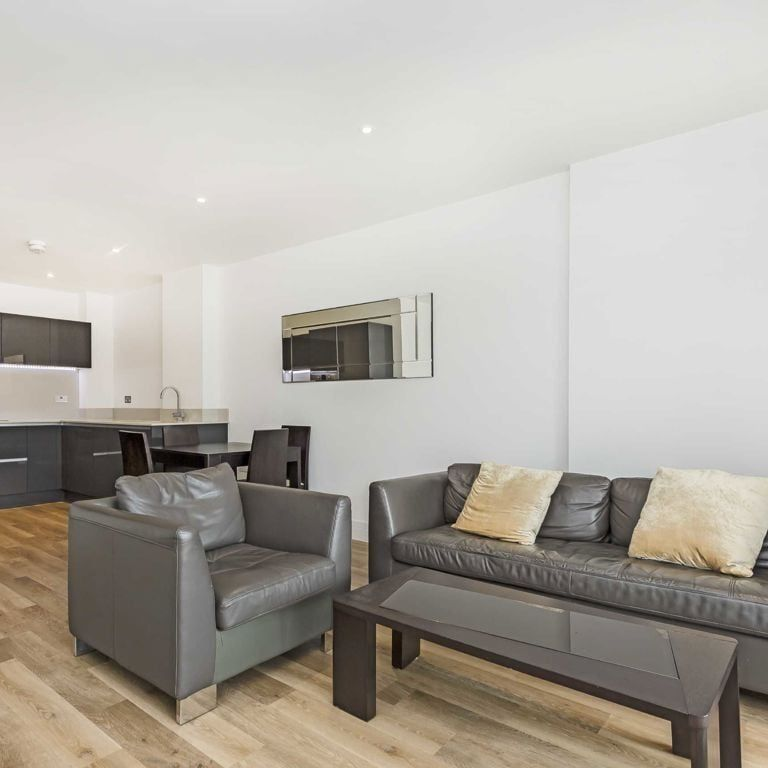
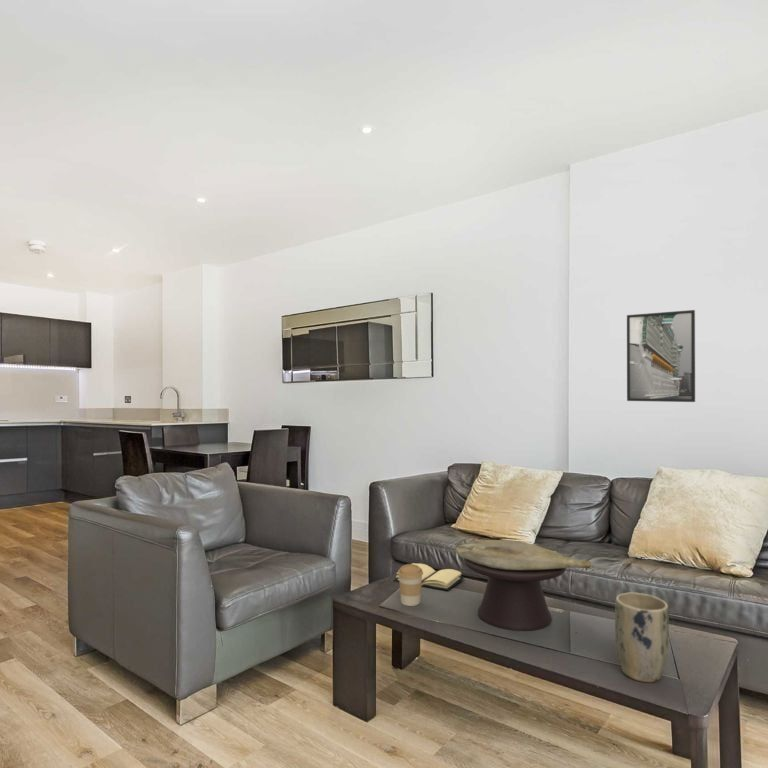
+ decorative bowl [455,539,592,632]
+ book [392,562,466,592]
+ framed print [626,309,696,403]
+ plant pot [614,592,670,683]
+ coffee cup [397,563,423,607]
